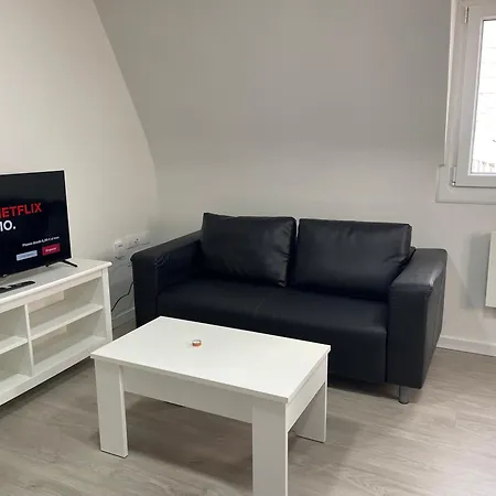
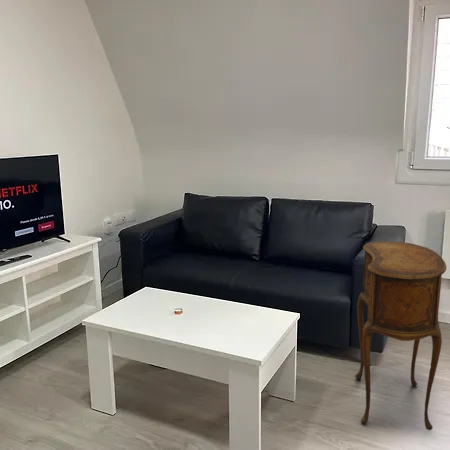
+ side table [354,240,447,431]
